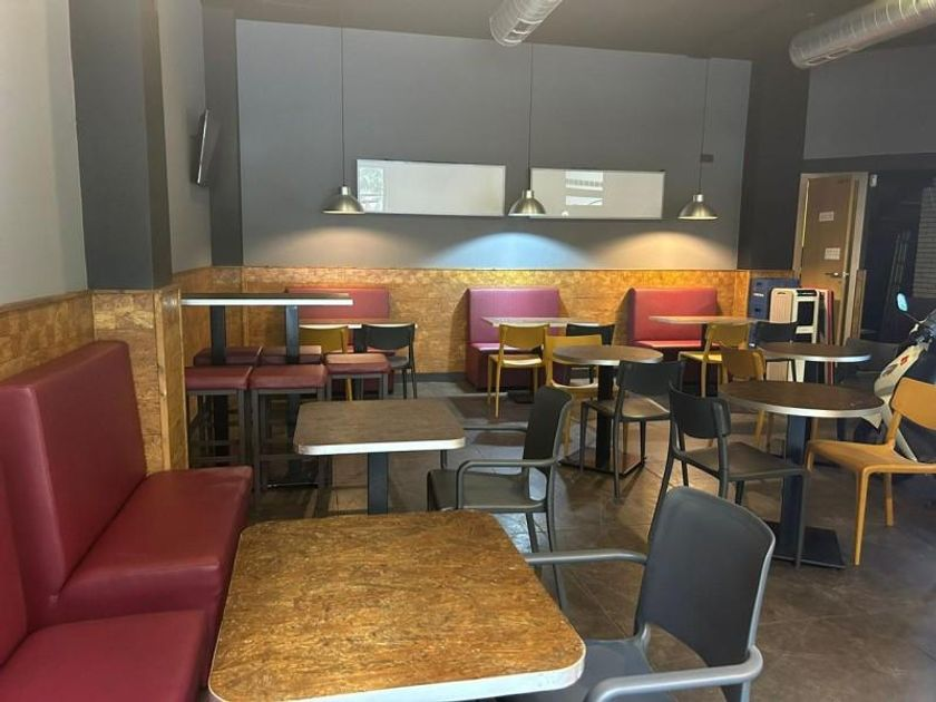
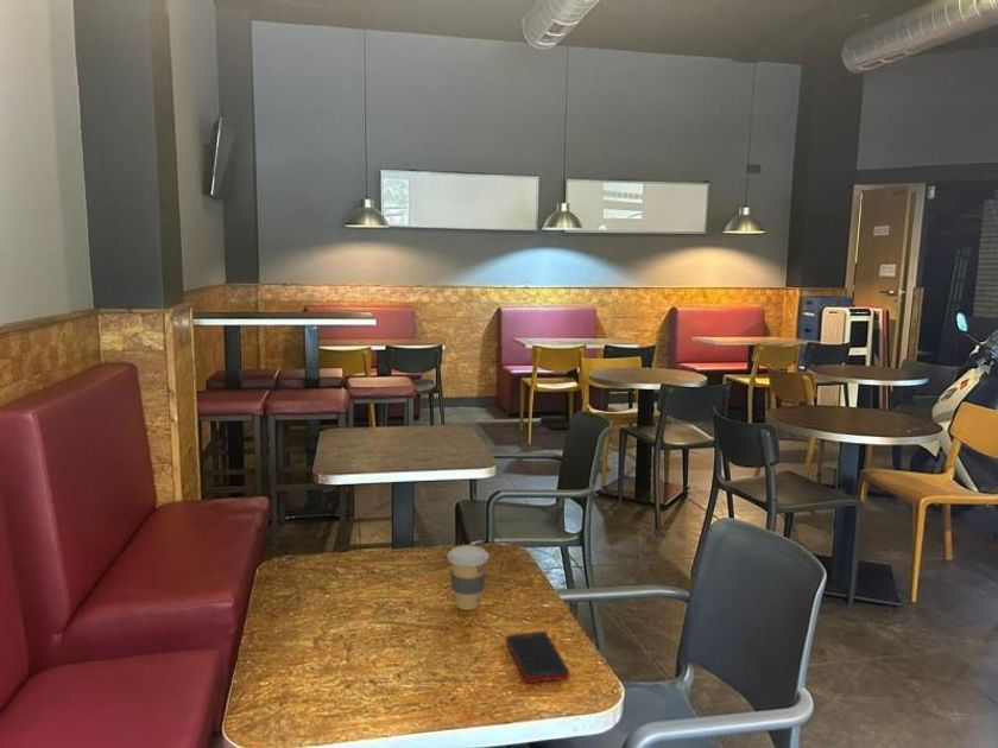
+ cell phone [505,630,570,684]
+ coffee cup [447,544,489,611]
